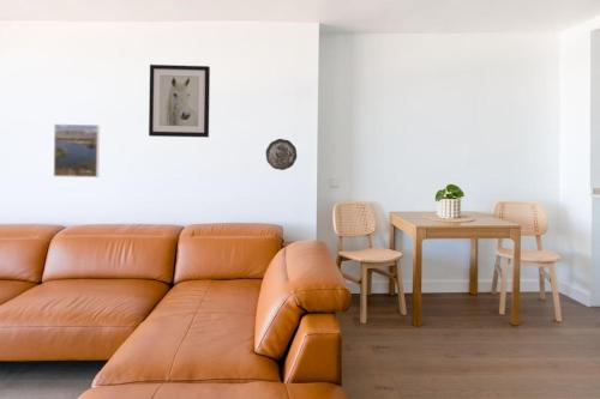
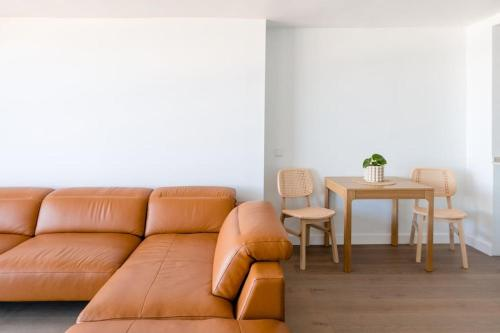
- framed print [53,123,101,179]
- wall art [148,64,211,139]
- decorative plate [265,138,298,171]
